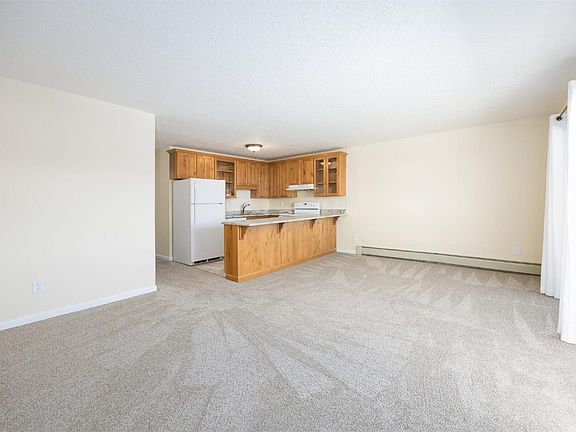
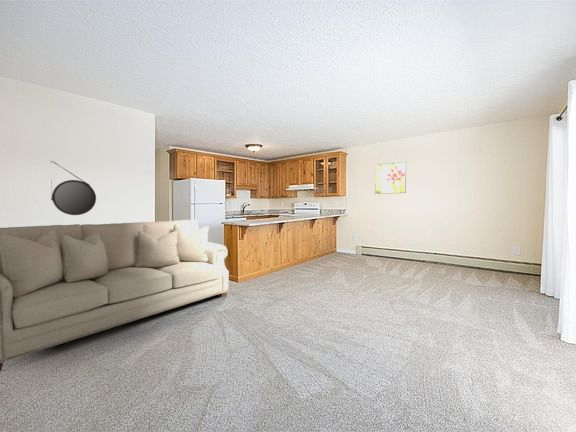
+ home mirror [50,160,97,216]
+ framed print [374,161,407,195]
+ sofa [0,219,230,372]
